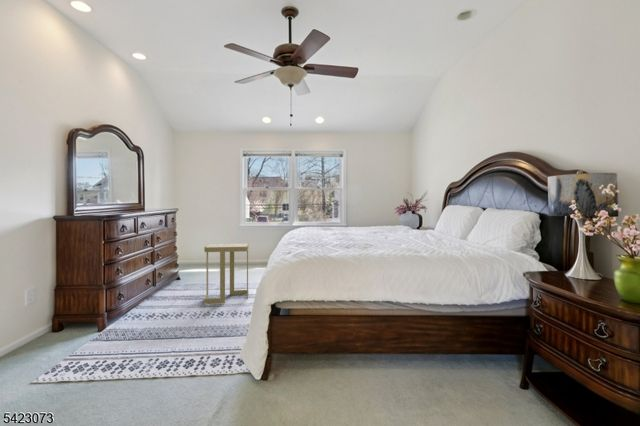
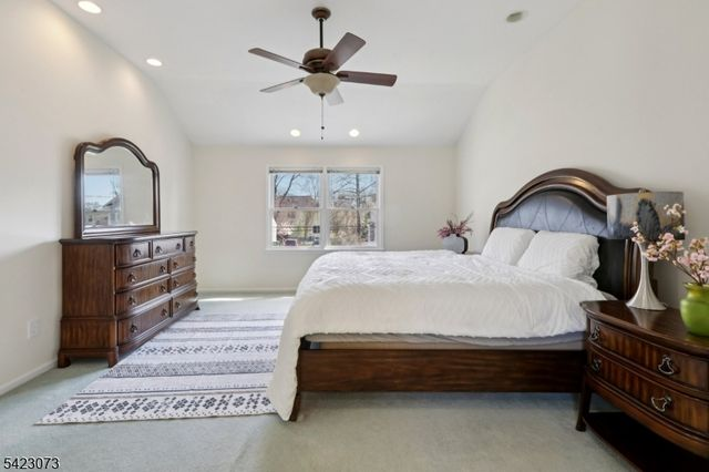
- side table [203,243,250,305]
